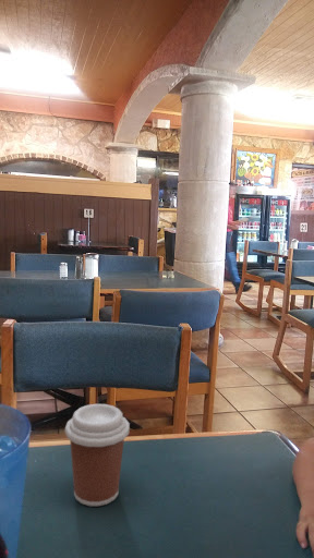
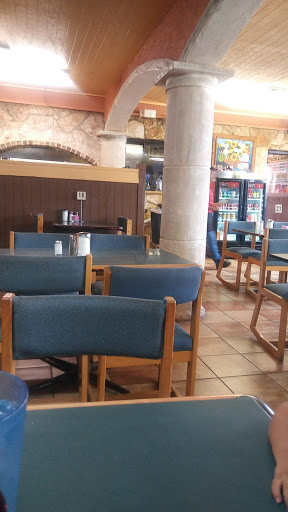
- coffee cup [64,403,131,507]
